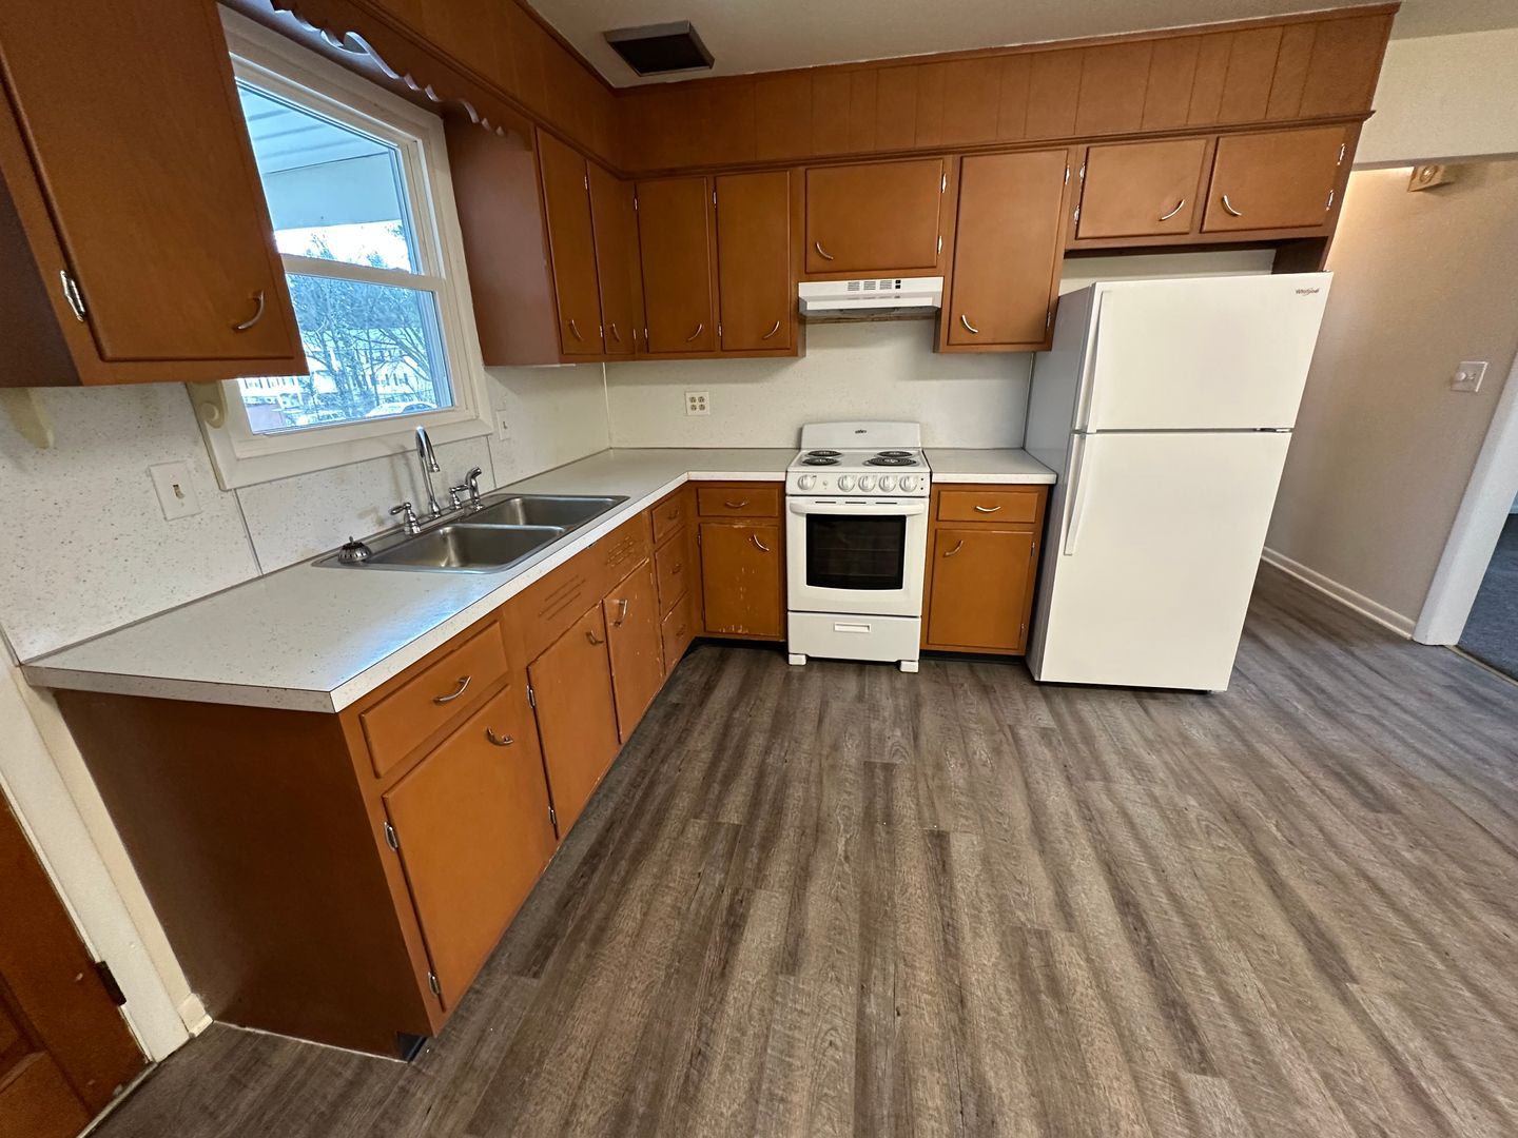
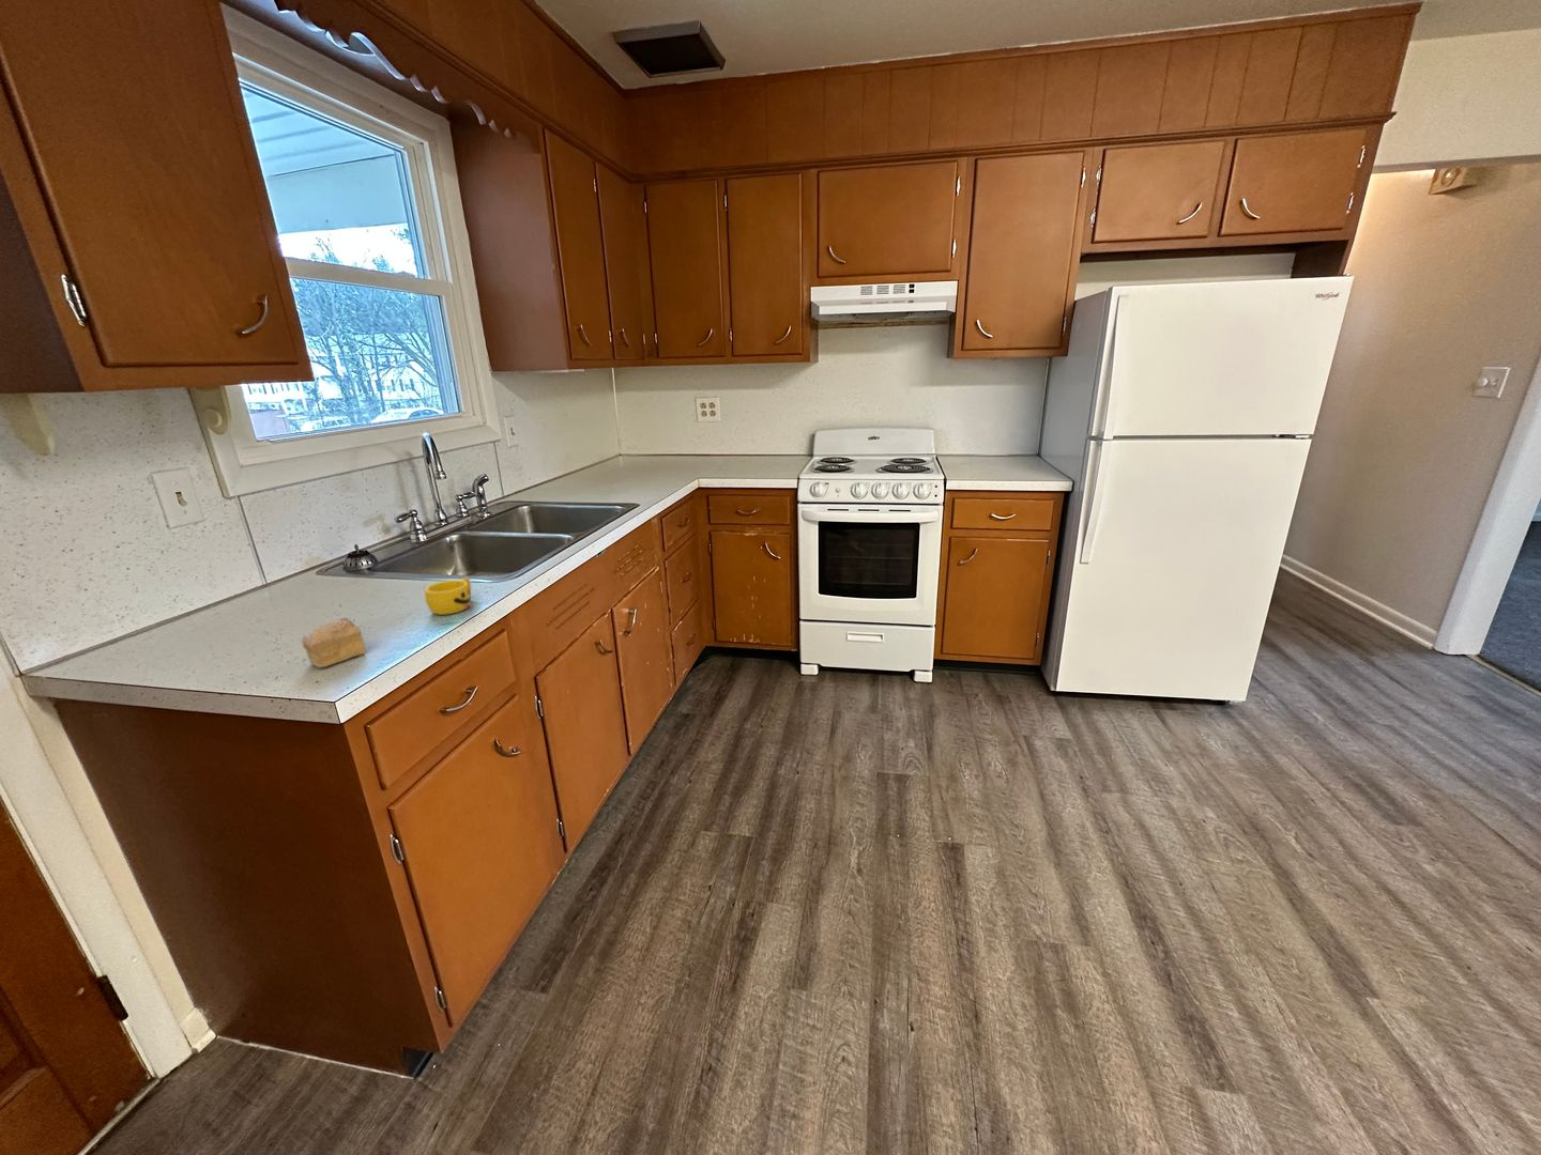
+ cup [423,576,472,616]
+ cake slice [301,618,368,671]
